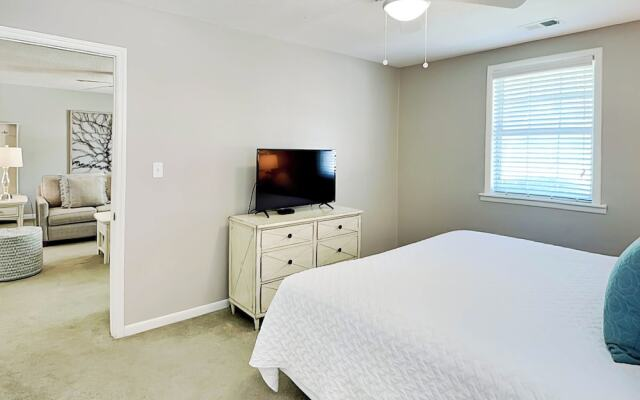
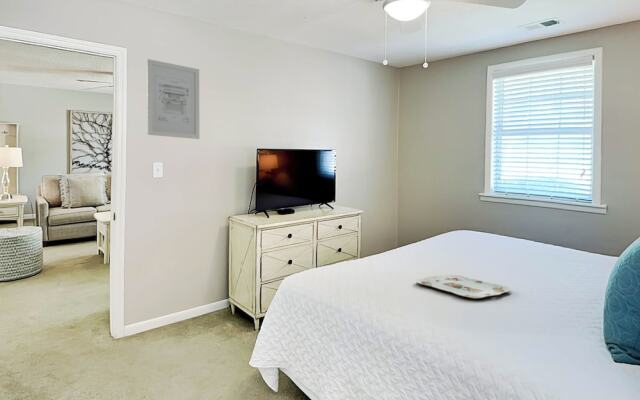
+ wall art [146,58,200,140]
+ serving tray [415,274,512,299]
